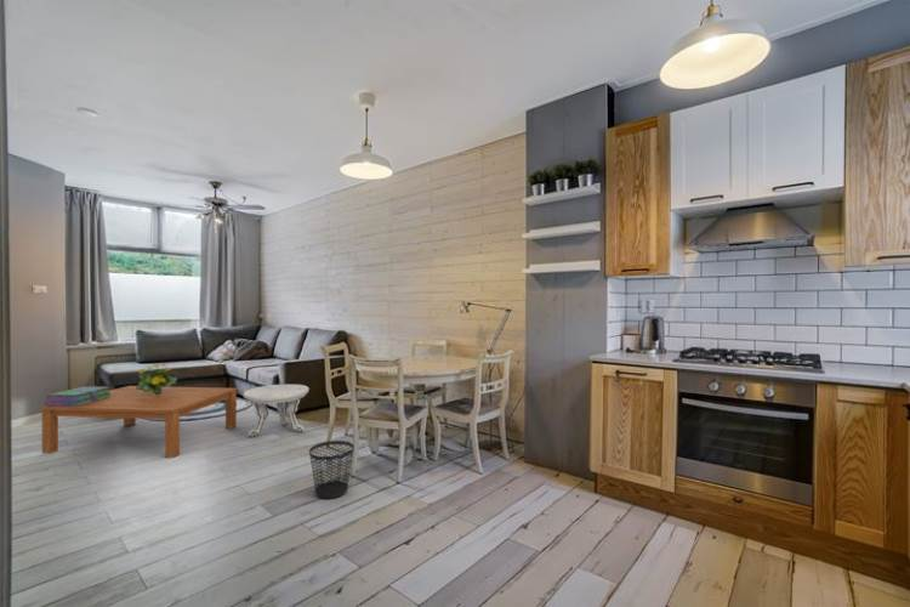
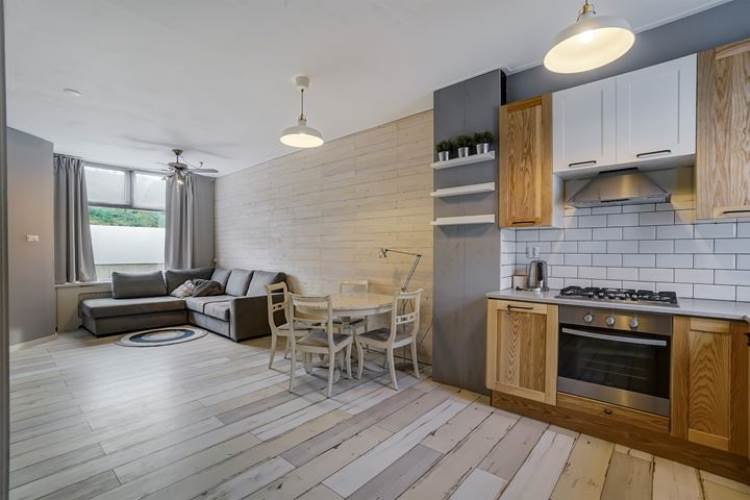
- coffee table [40,385,238,459]
- flowering plant [136,362,178,395]
- stack of books [42,386,112,407]
- wastebasket [308,439,356,500]
- side table [243,384,311,438]
